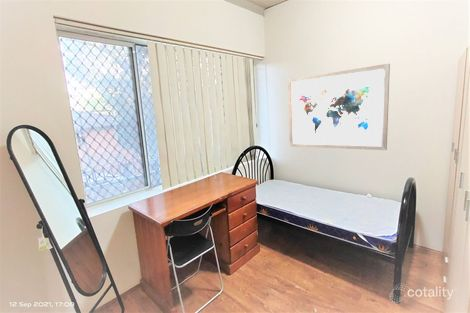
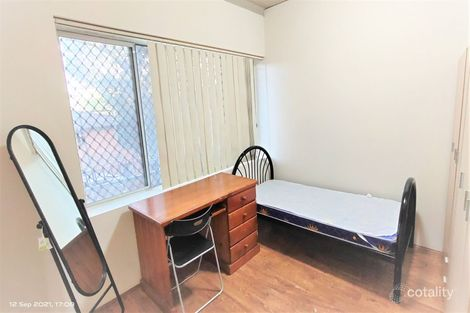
- wall art [287,63,391,151]
